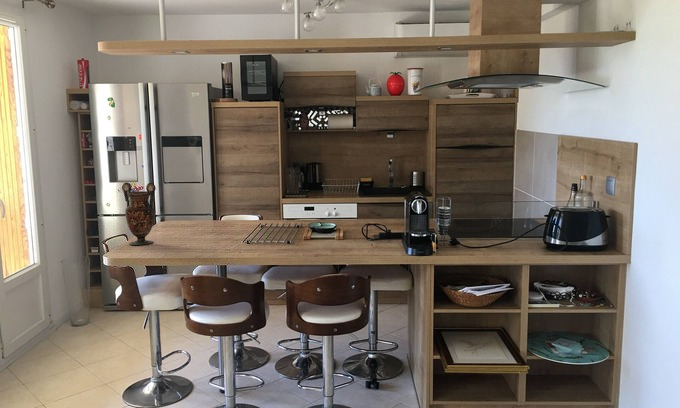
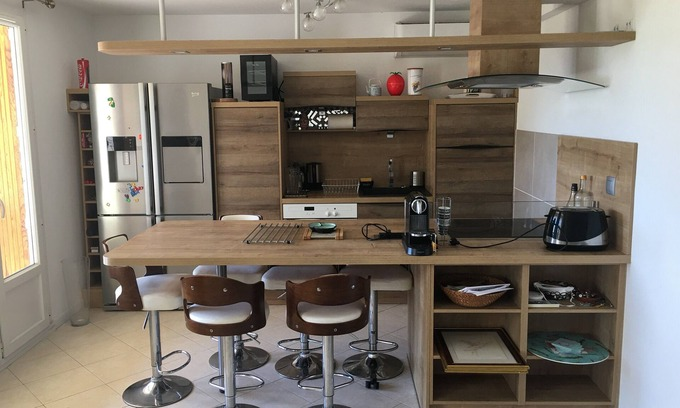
- vase [121,182,157,246]
